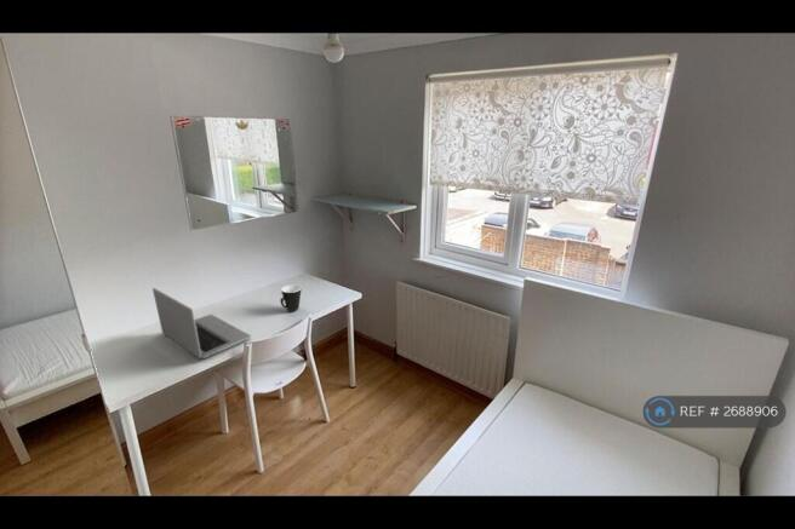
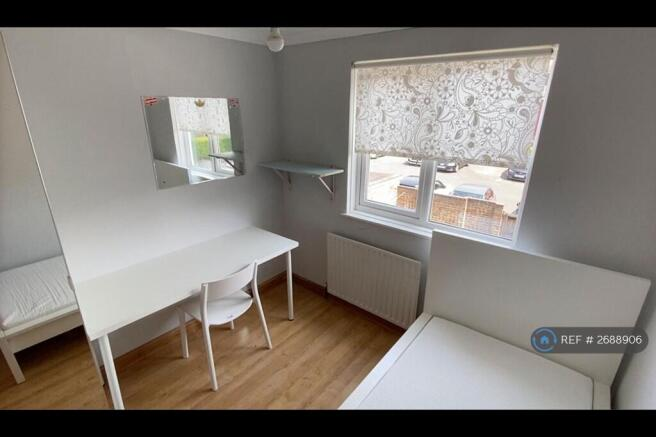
- mug [279,284,302,312]
- laptop [151,287,252,360]
